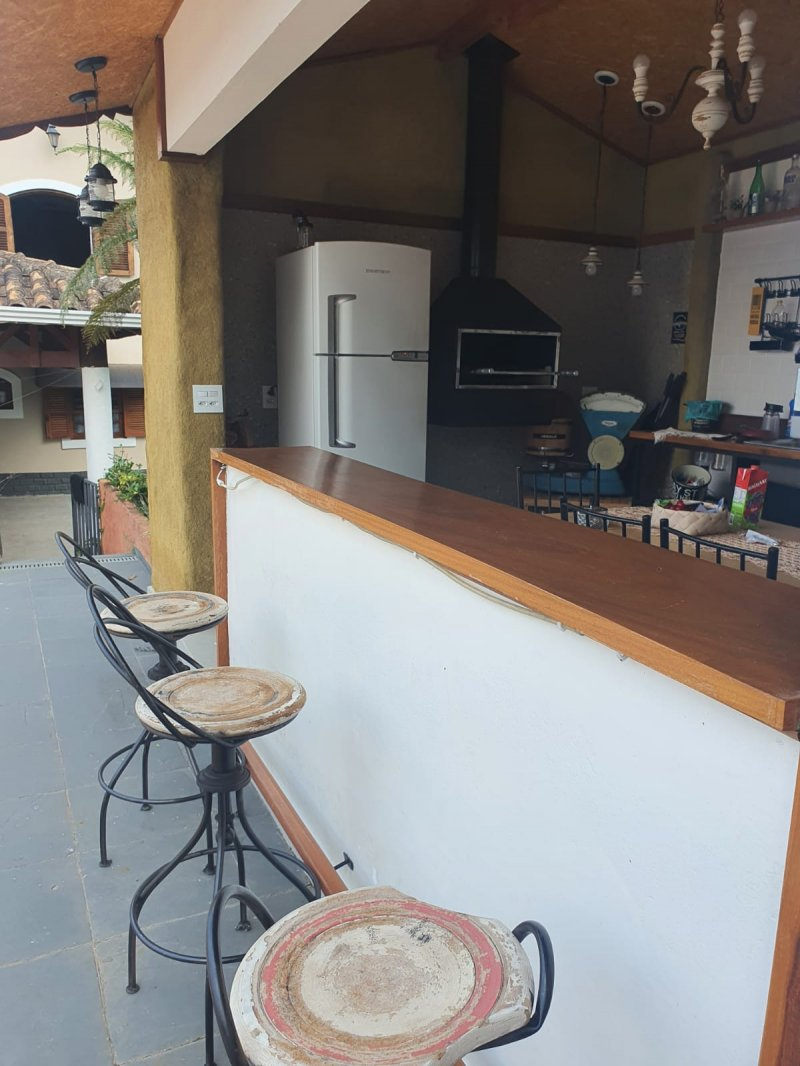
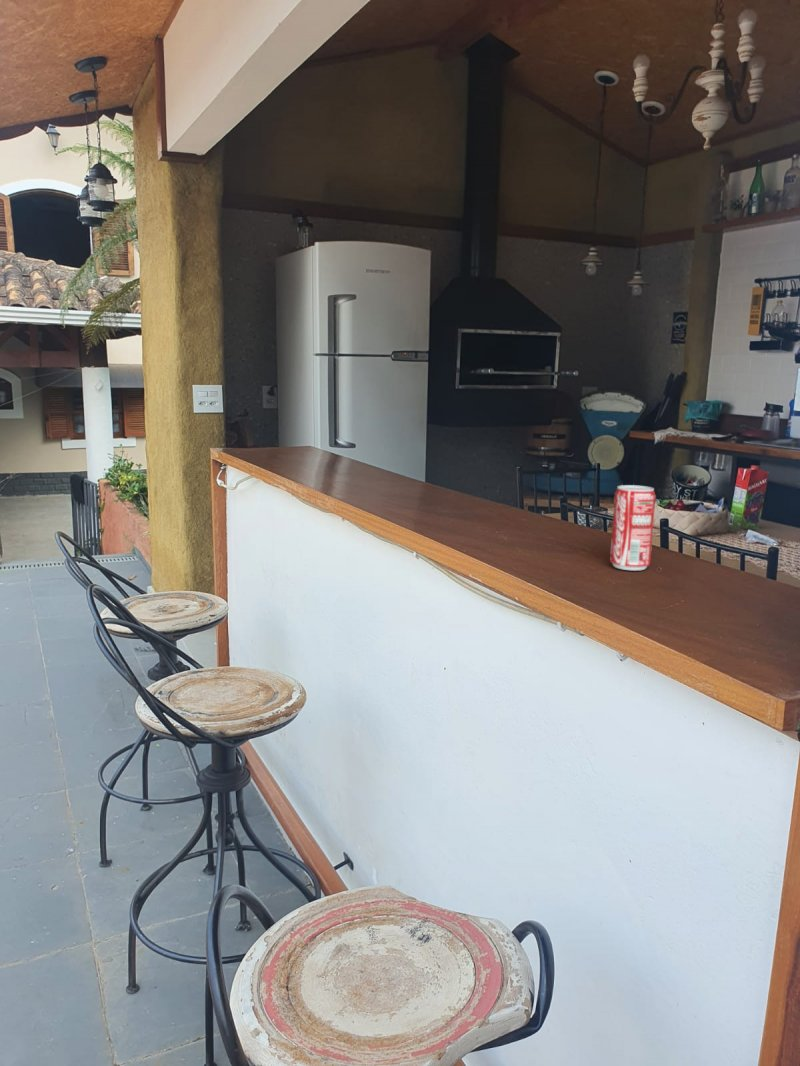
+ beverage can [609,484,657,571]
